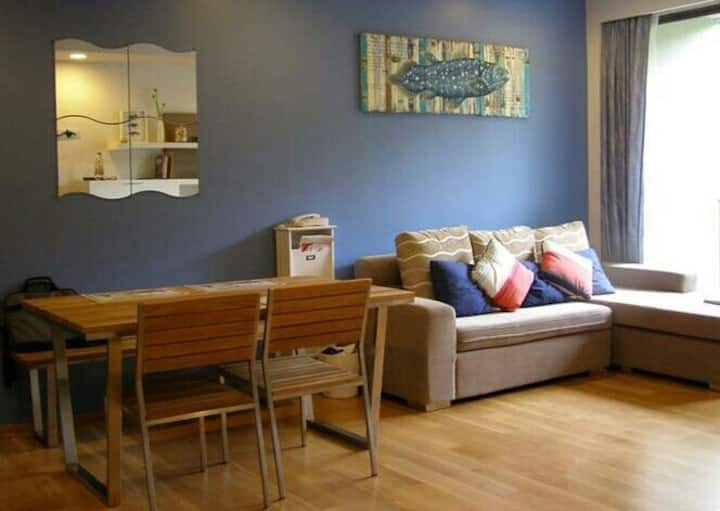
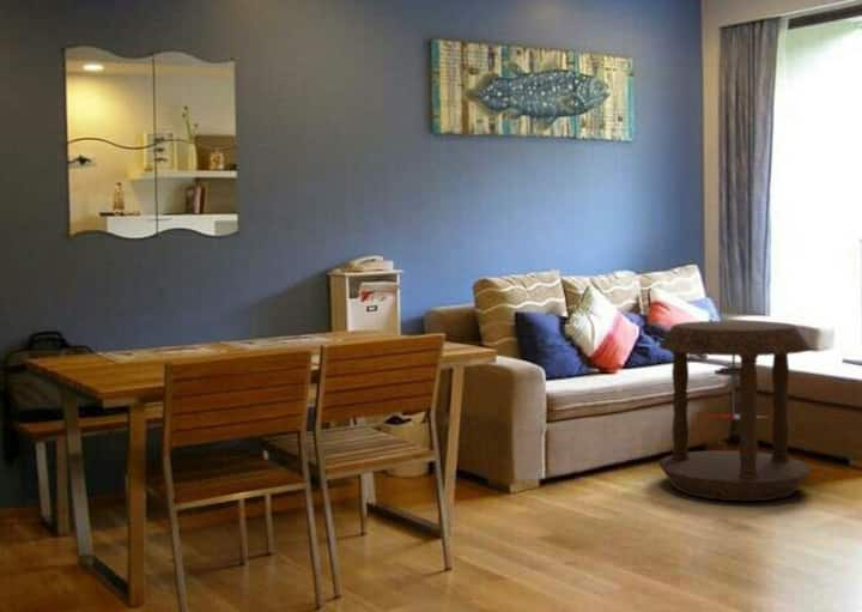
+ side table [657,320,812,502]
